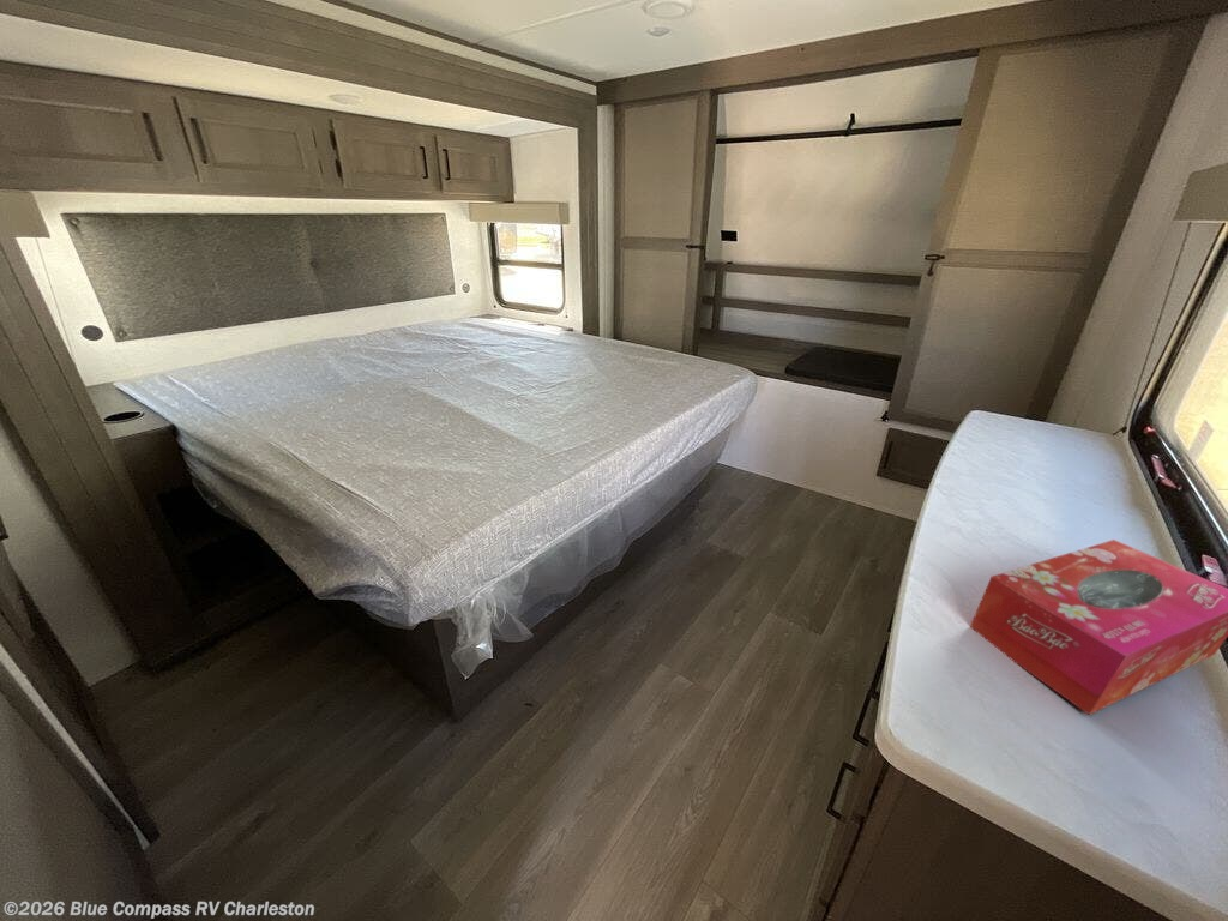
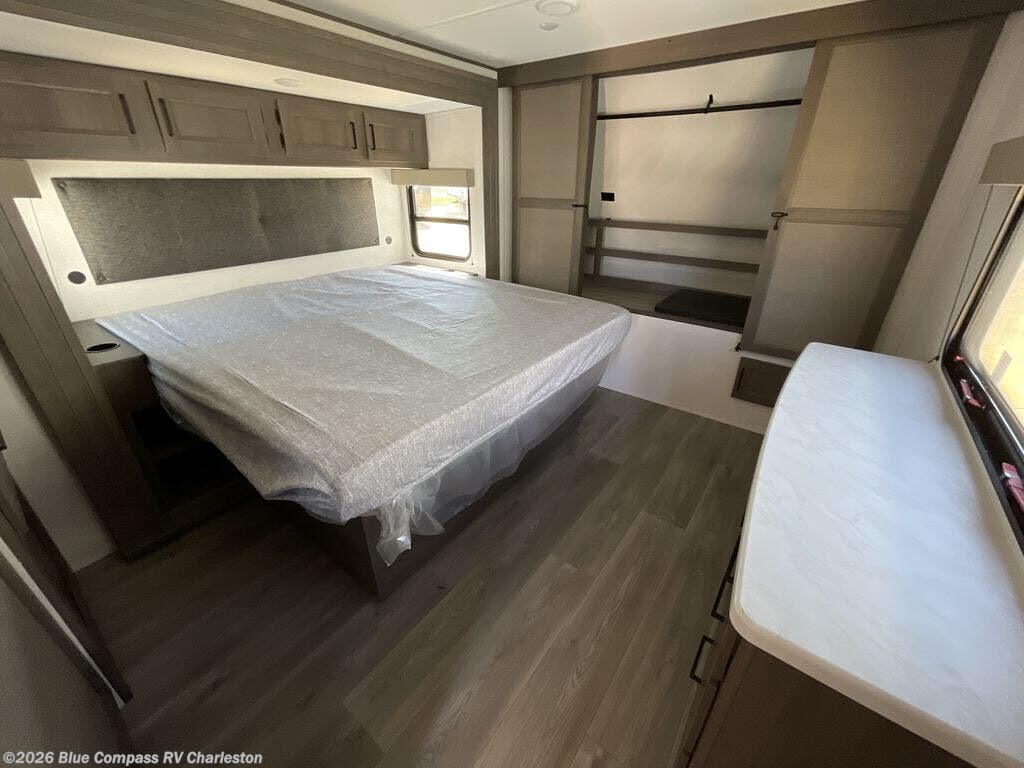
- tissue box [969,538,1228,716]
